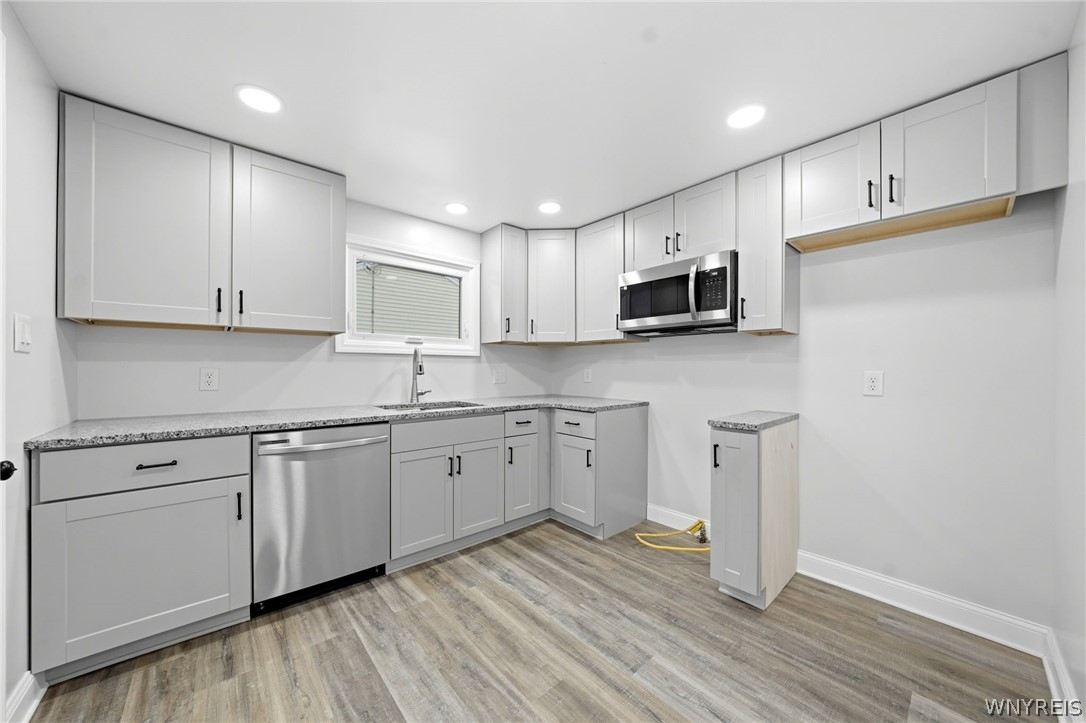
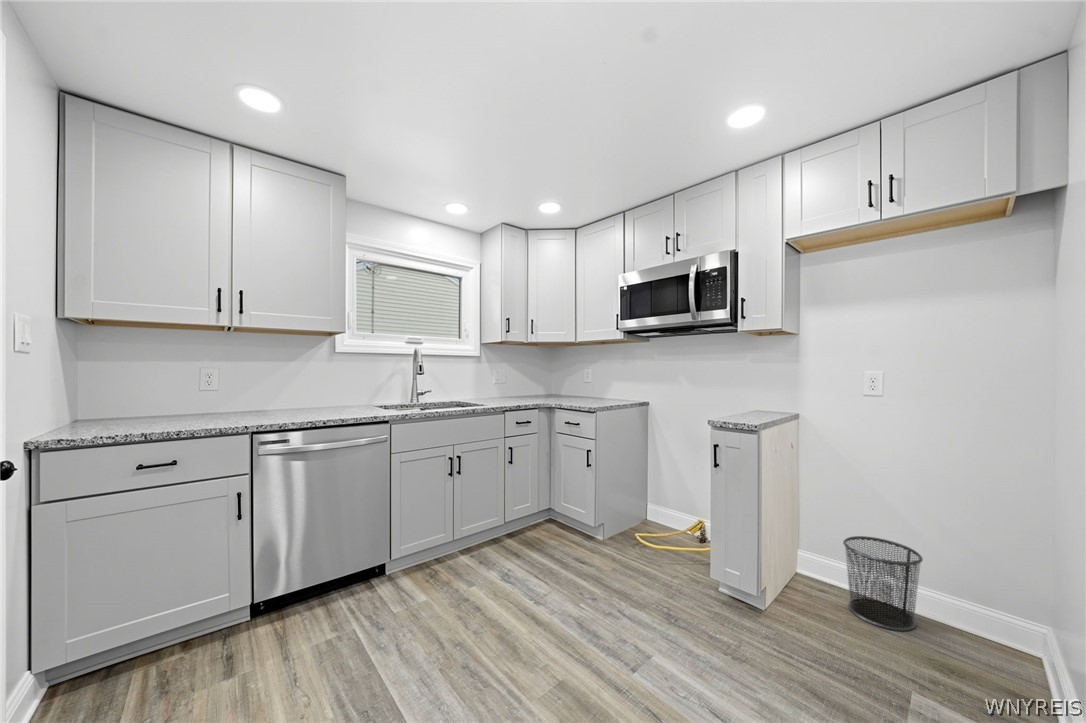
+ waste bin [842,535,924,632]
